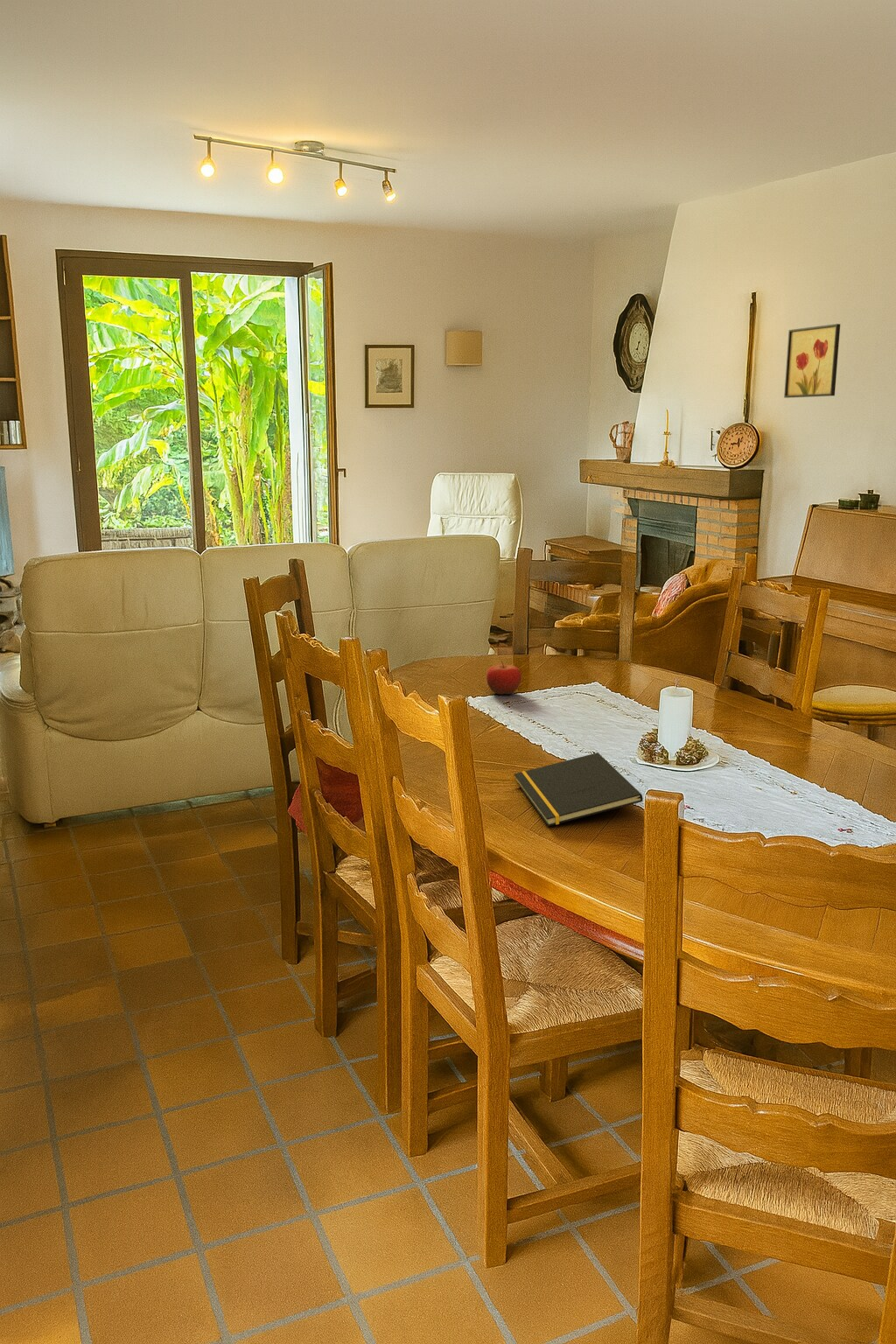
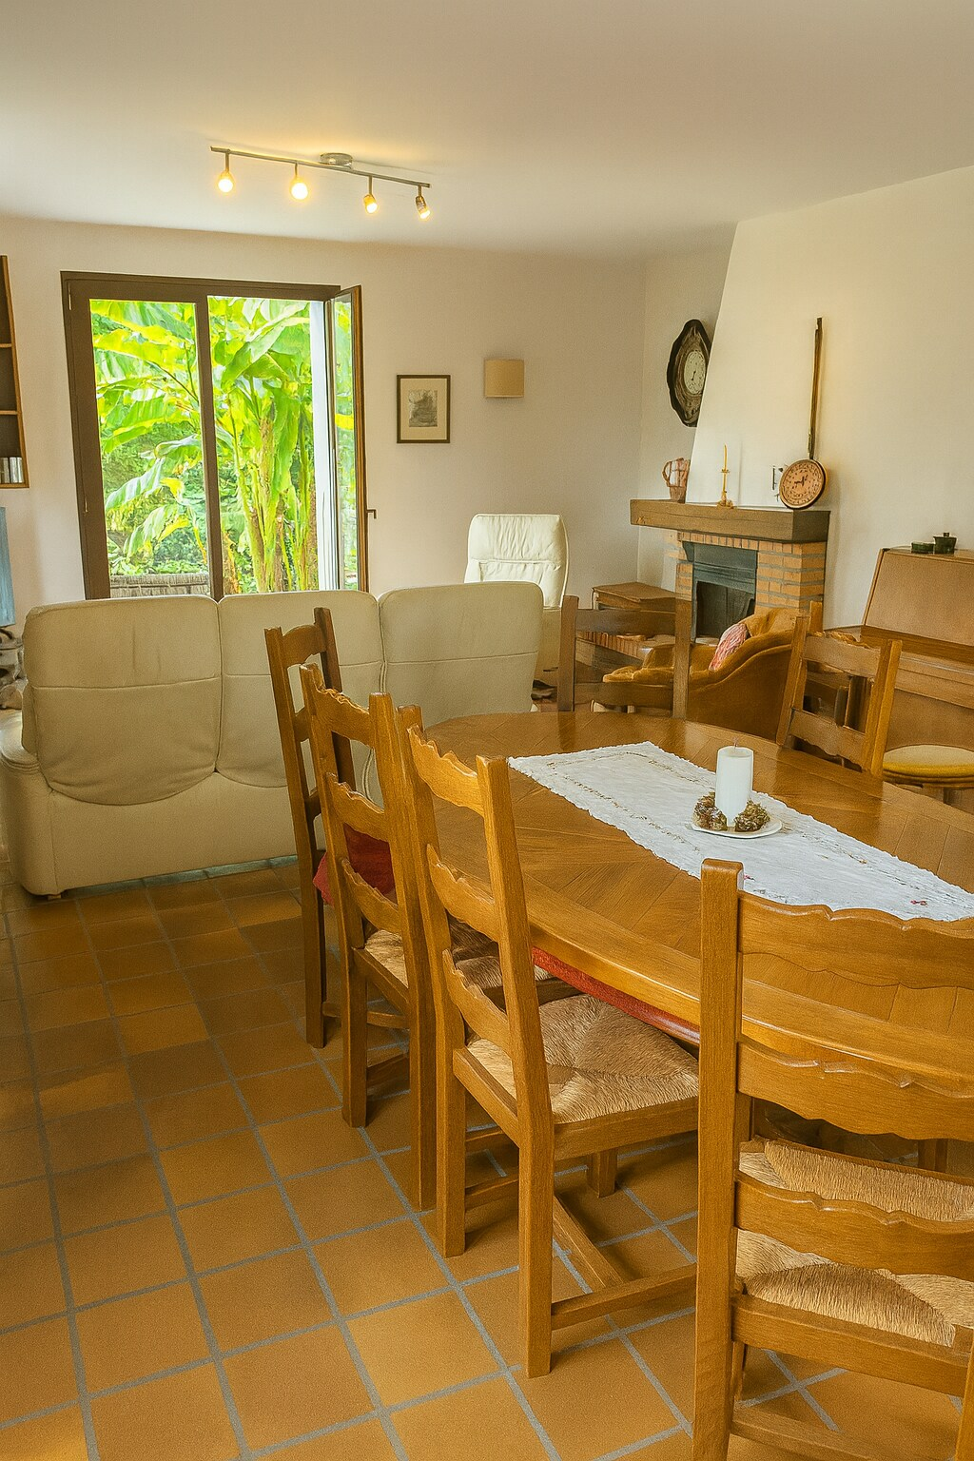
- fruit [486,660,522,696]
- notepad [514,752,644,827]
- wall art [783,323,841,399]
